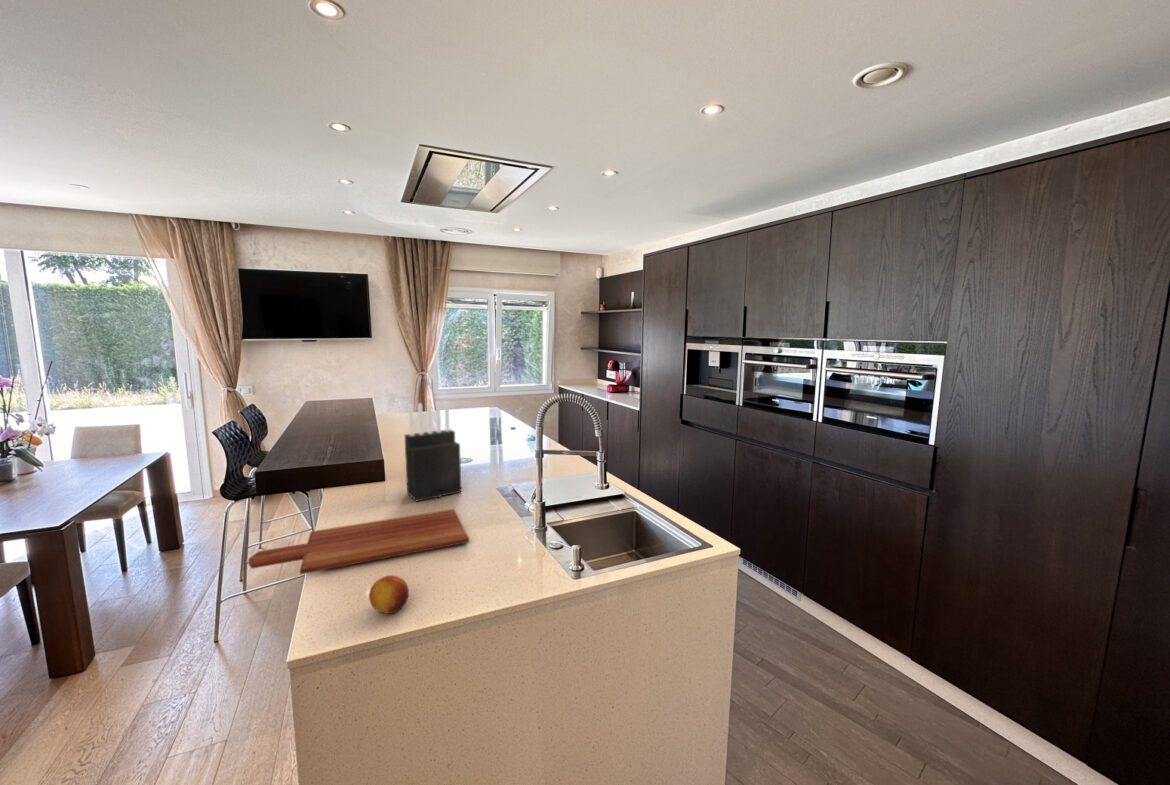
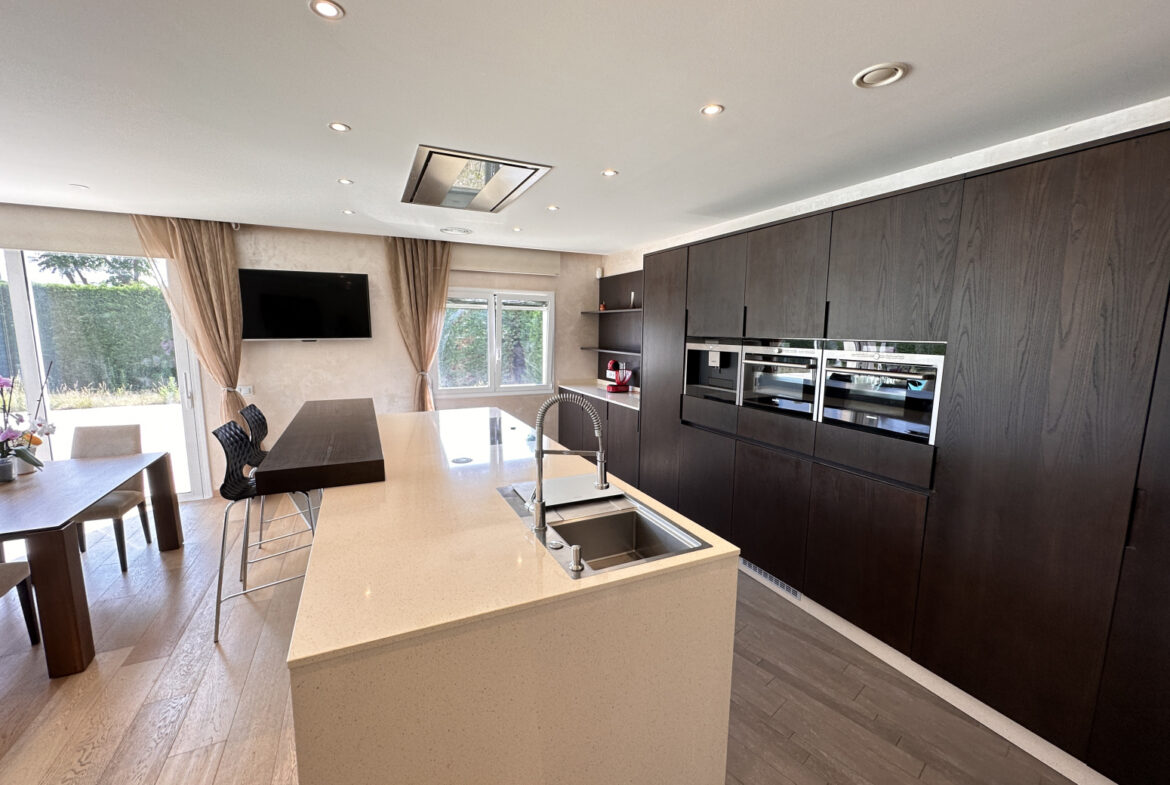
- knife block [404,400,462,503]
- cutting board [247,508,470,575]
- fruit [368,574,410,615]
